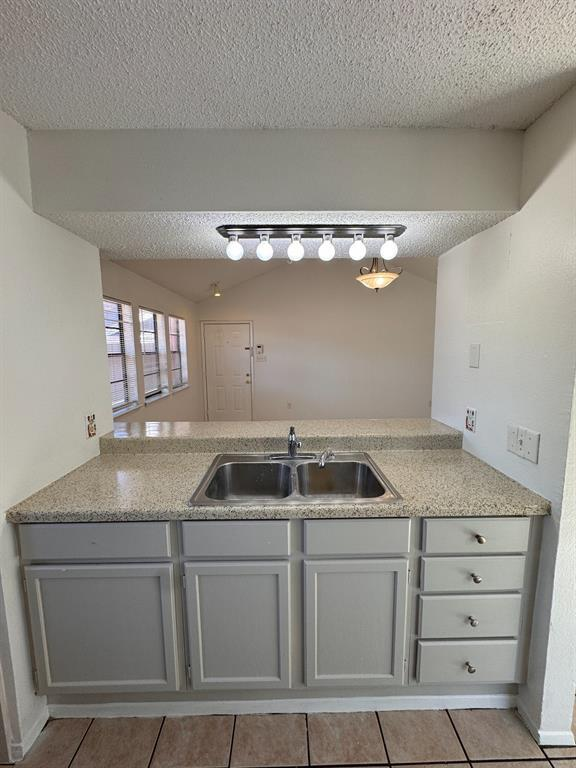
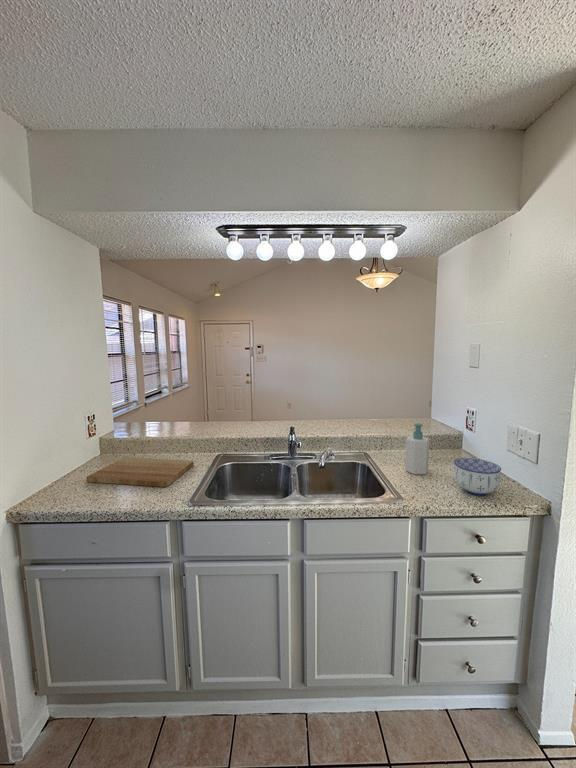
+ cutting board [86,456,194,488]
+ bowl [453,457,502,497]
+ soap bottle [404,422,430,475]
